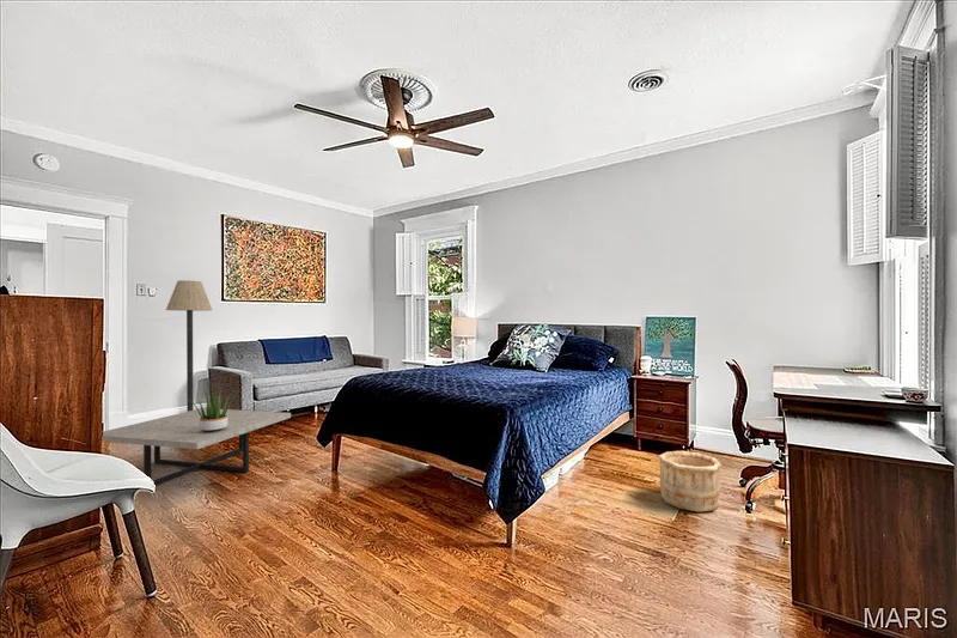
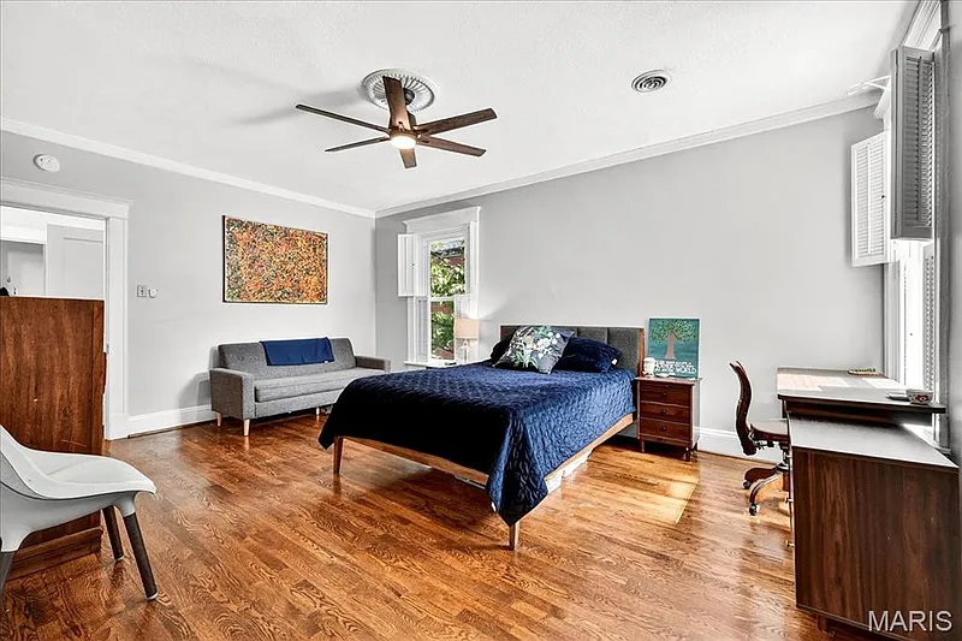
- potted plant [193,387,239,432]
- coffee table [102,407,292,486]
- wooden bucket [657,450,723,512]
- floor lamp [165,279,213,412]
